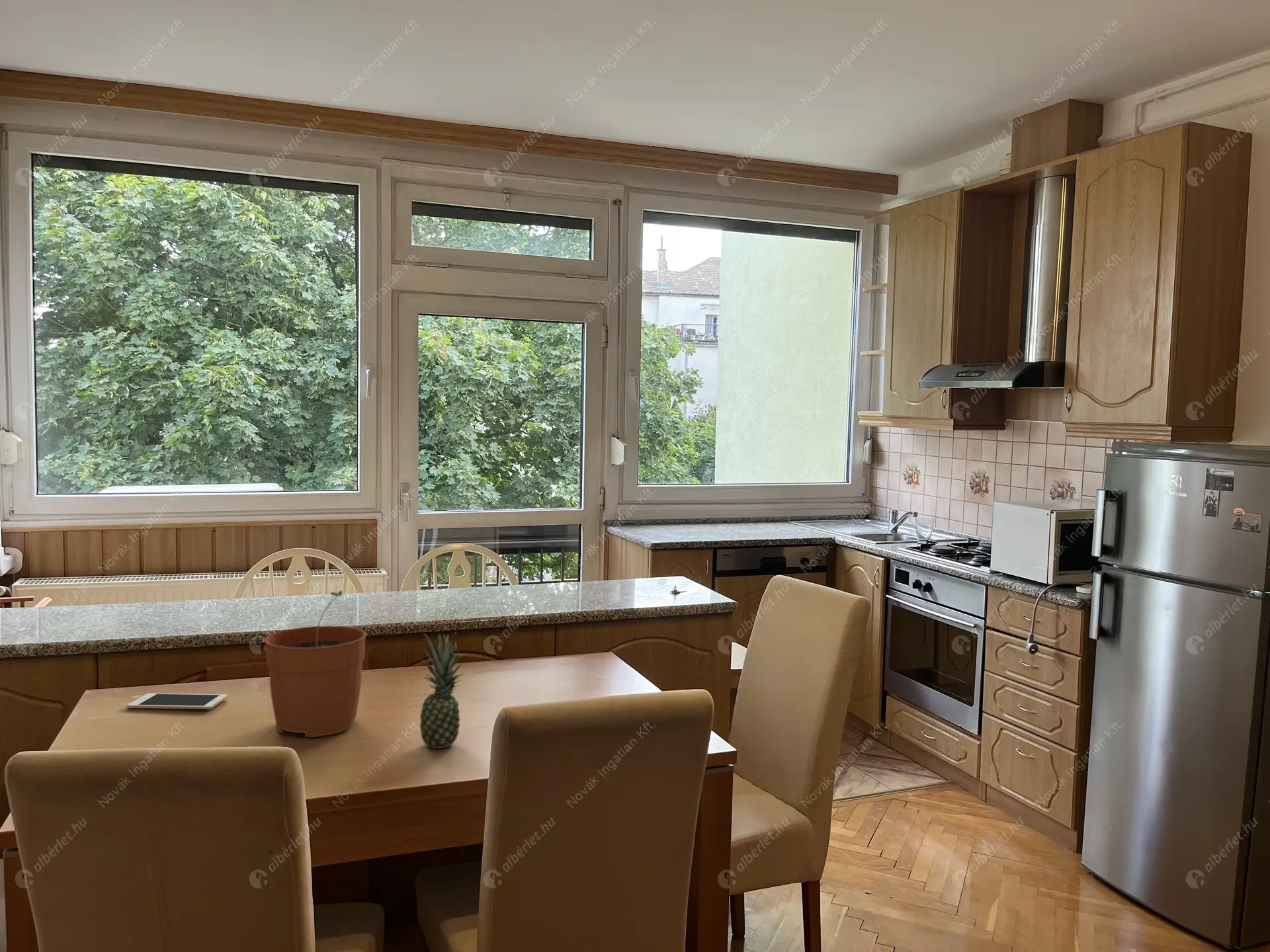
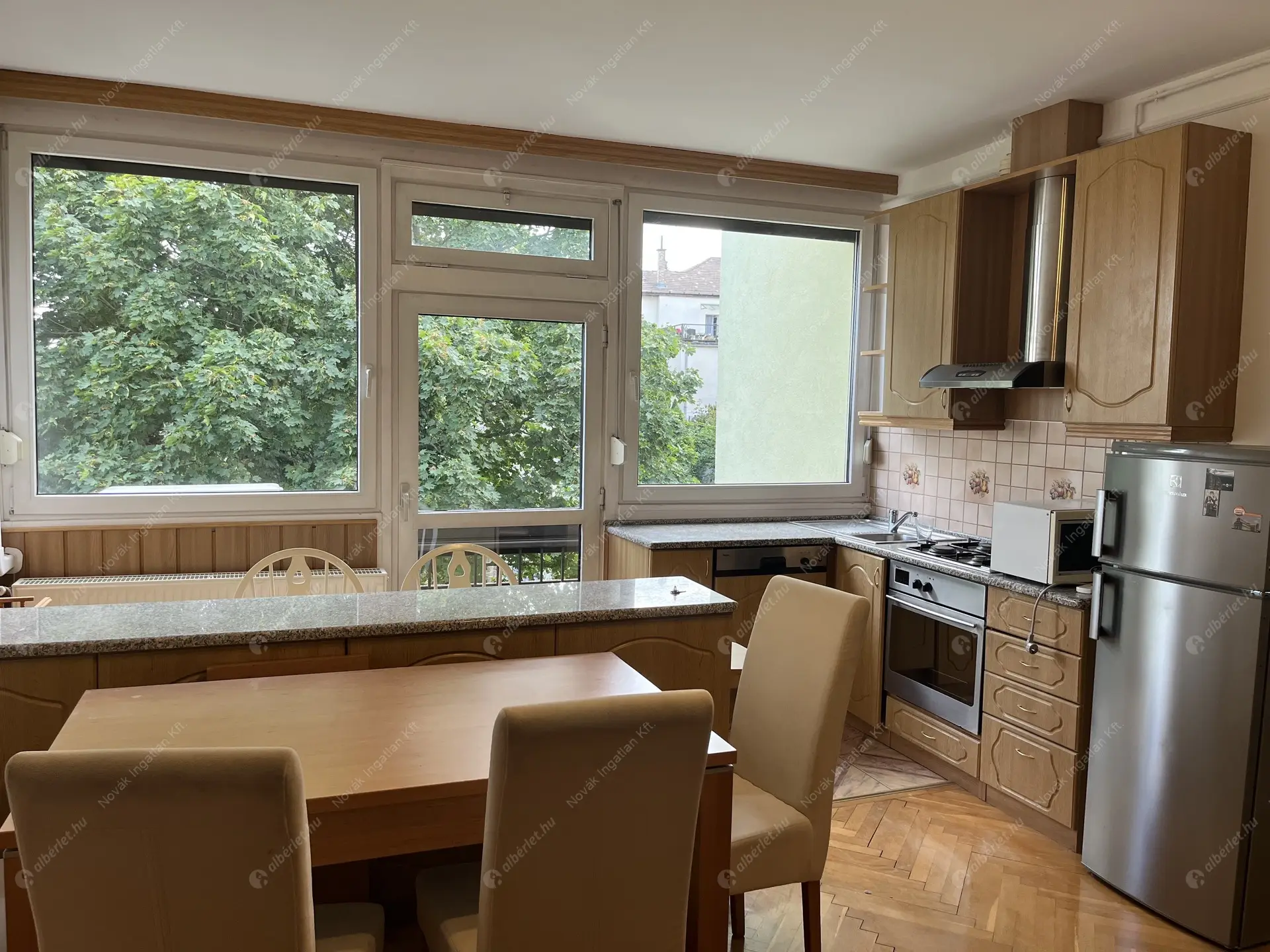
- cell phone [126,693,228,710]
- fruit [419,631,464,749]
- plant pot [264,590,367,738]
